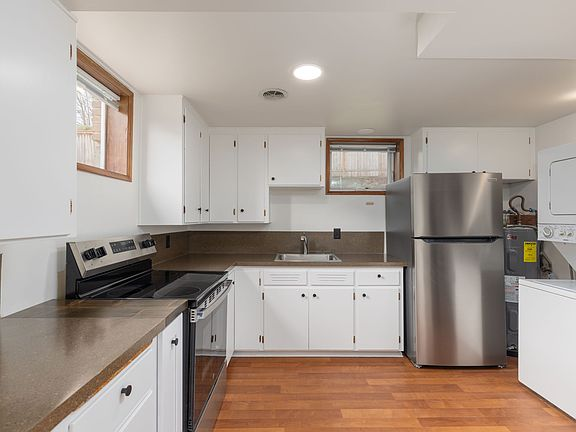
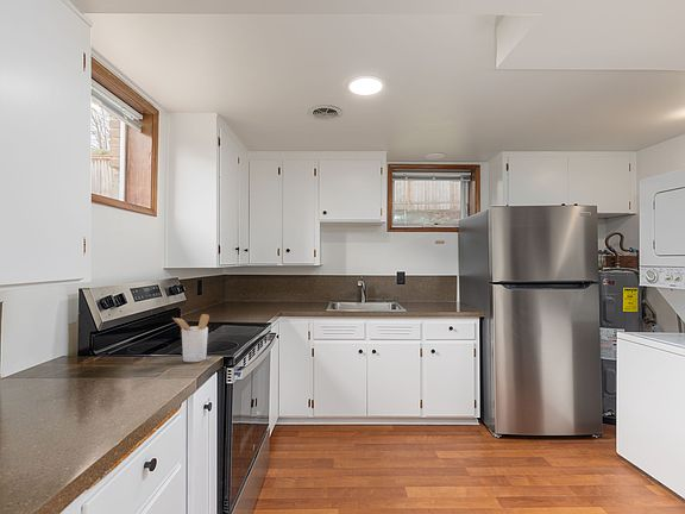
+ utensil holder [171,313,210,363]
